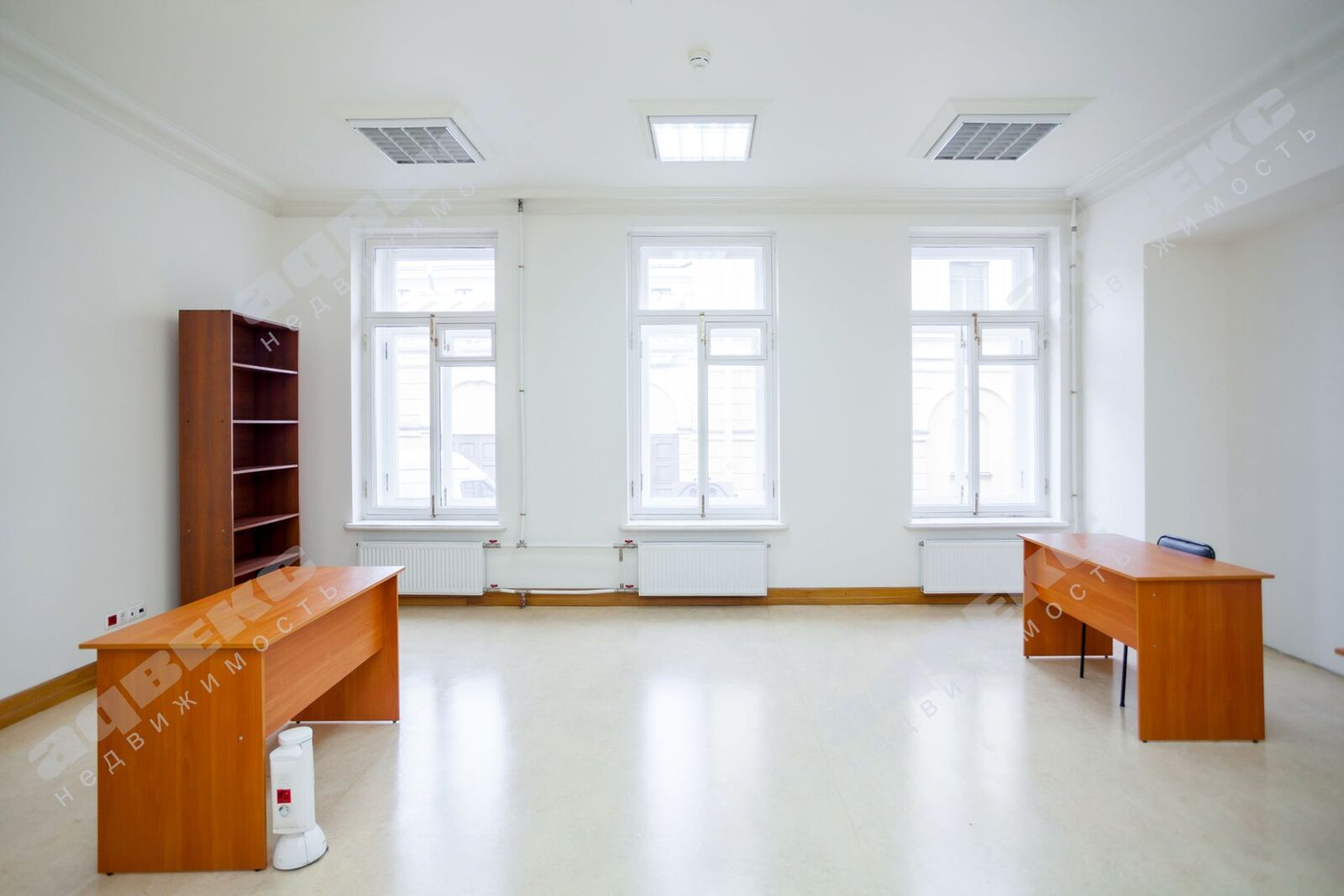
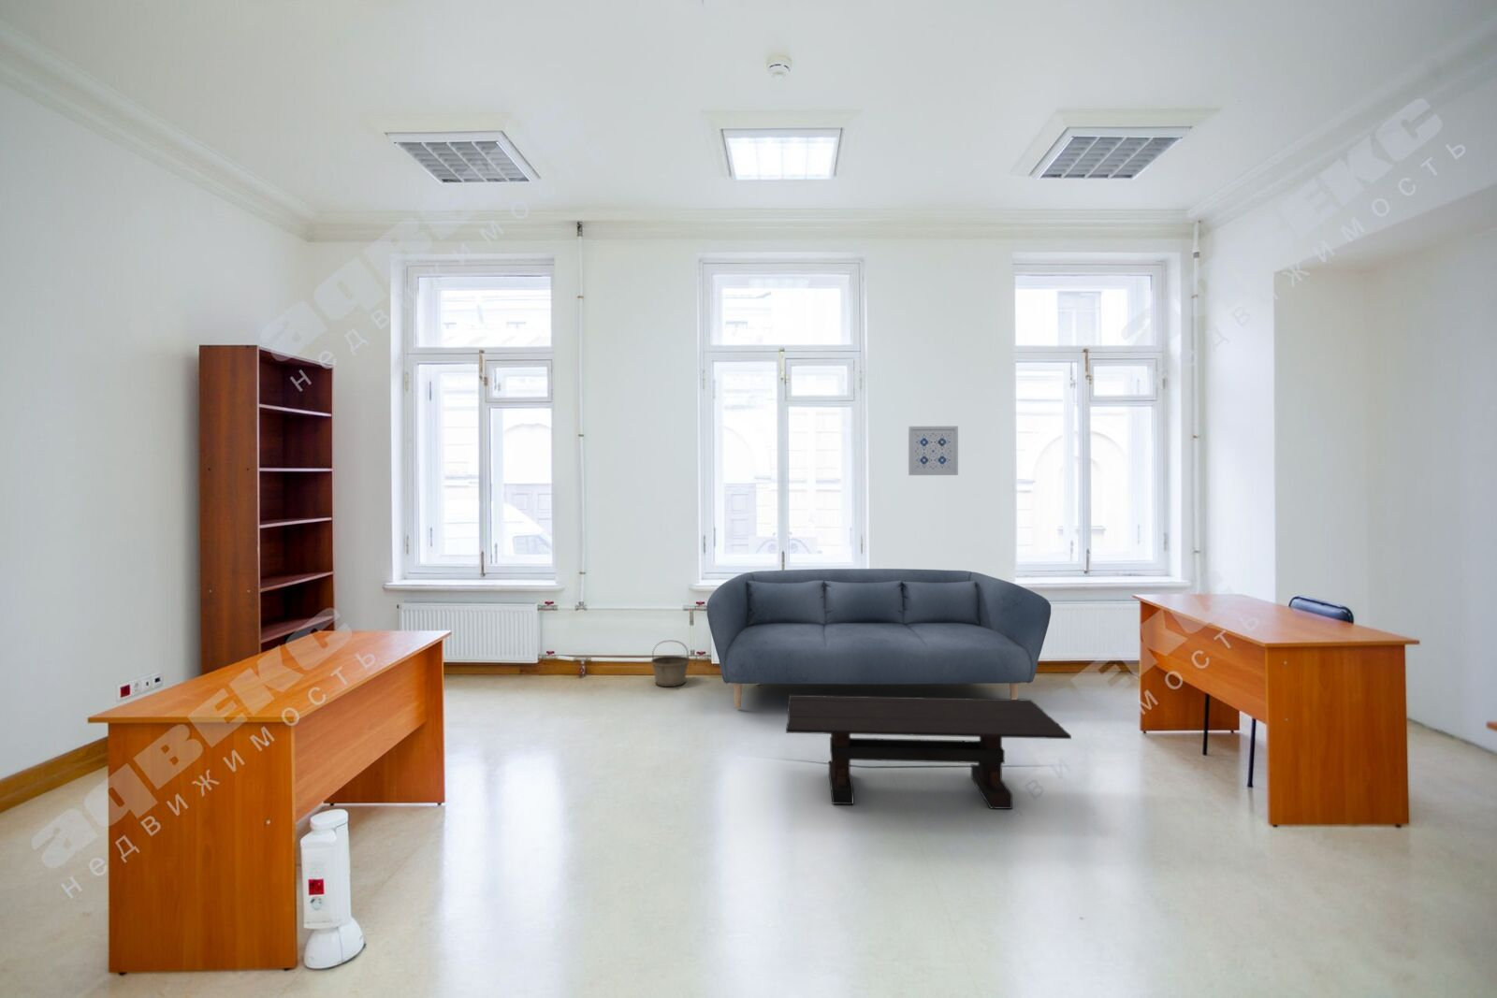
+ sofa [705,568,1051,710]
+ basket [650,639,691,687]
+ coffee table [785,694,1073,810]
+ wall art [908,425,959,476]
